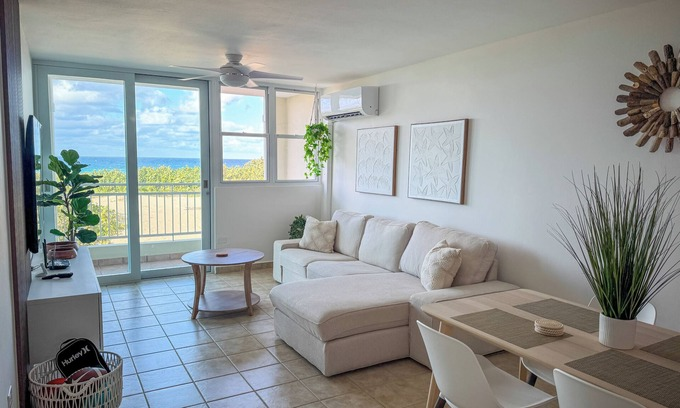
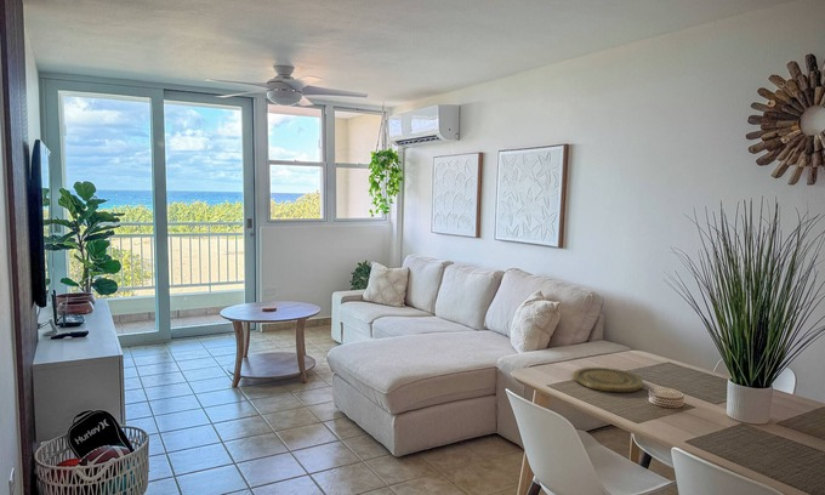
+ plate [571,366,644,393]
